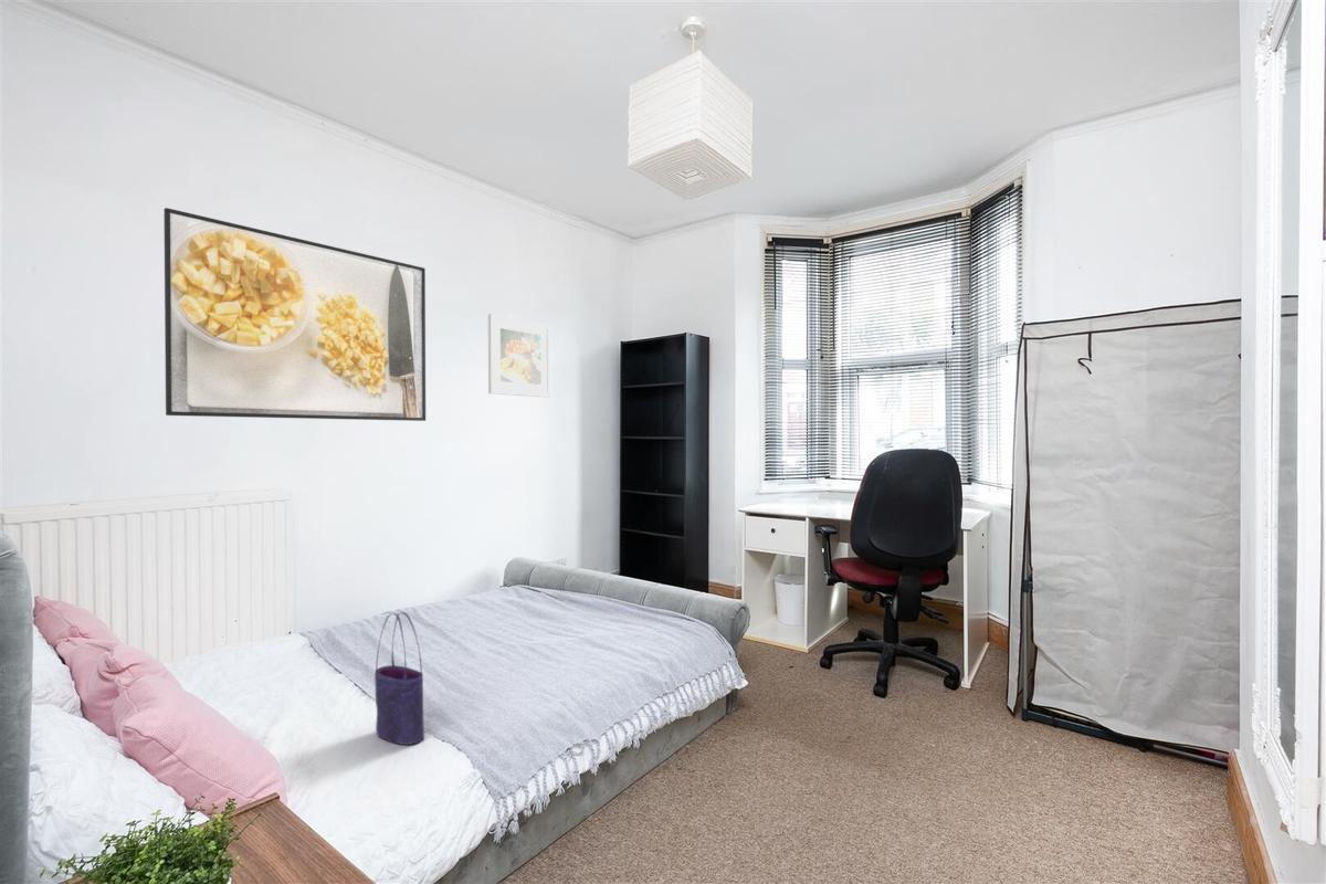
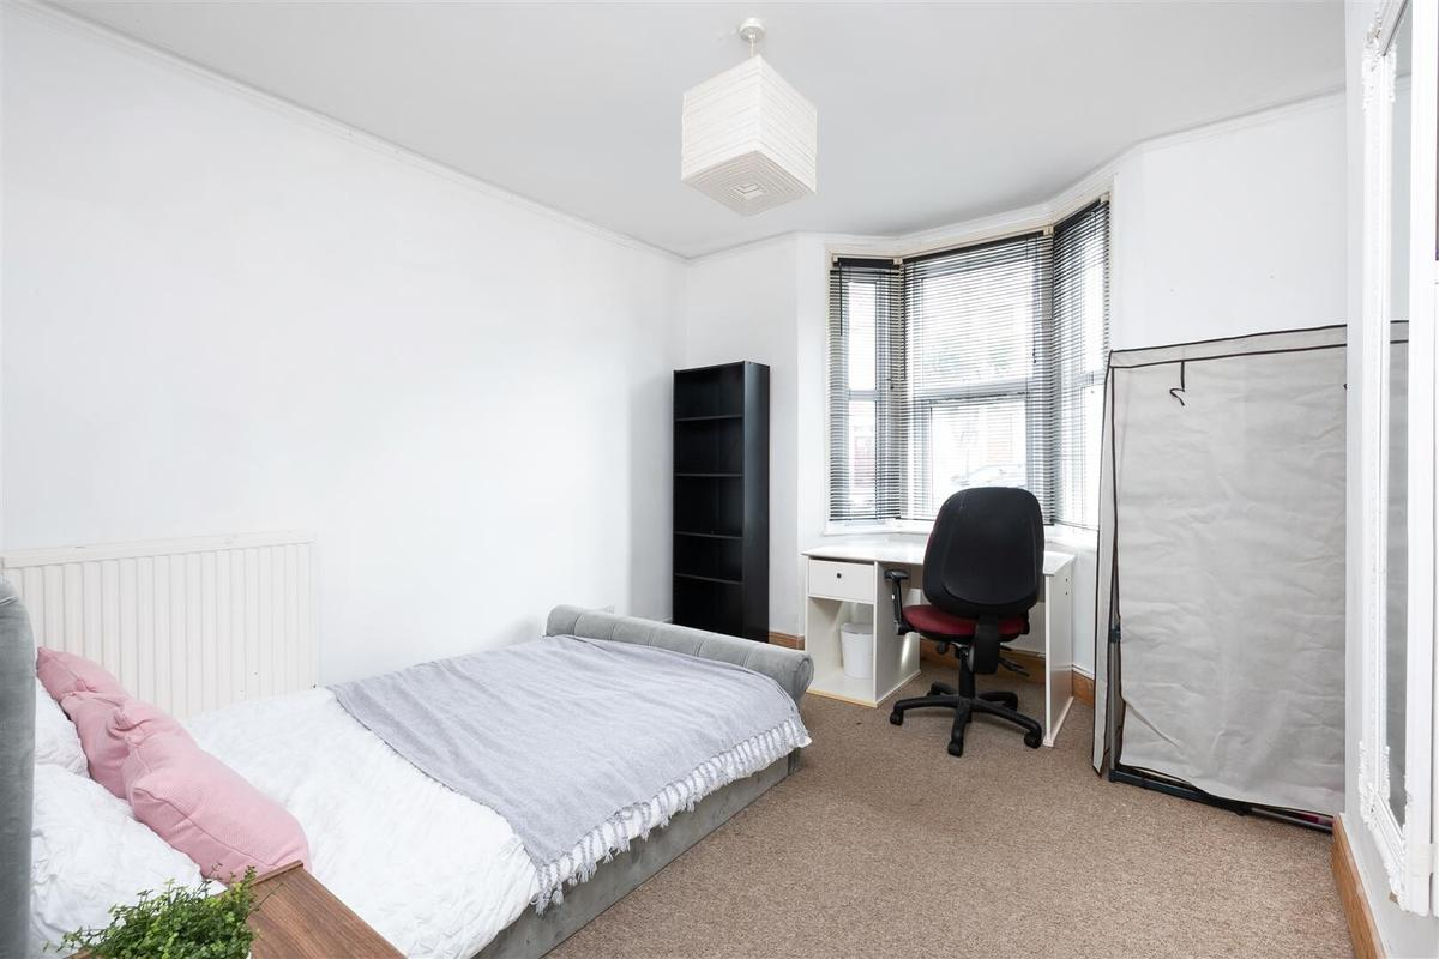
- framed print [487,313,551,399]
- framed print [162,207,427,422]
- tote bag [373,611,425,746]
